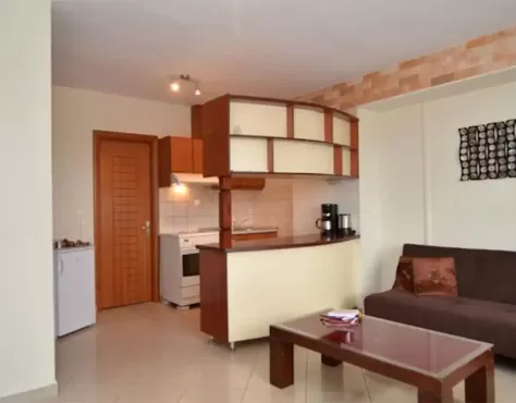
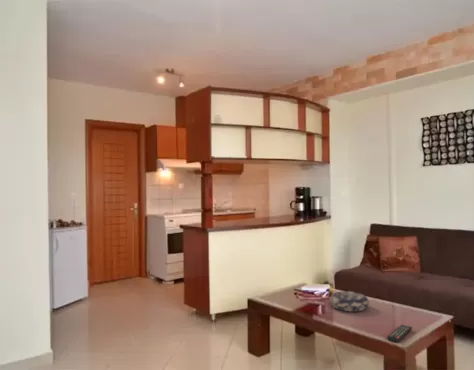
+ decorative bowl [329,290,370,313]
+ remote control [387,324,413,343]
